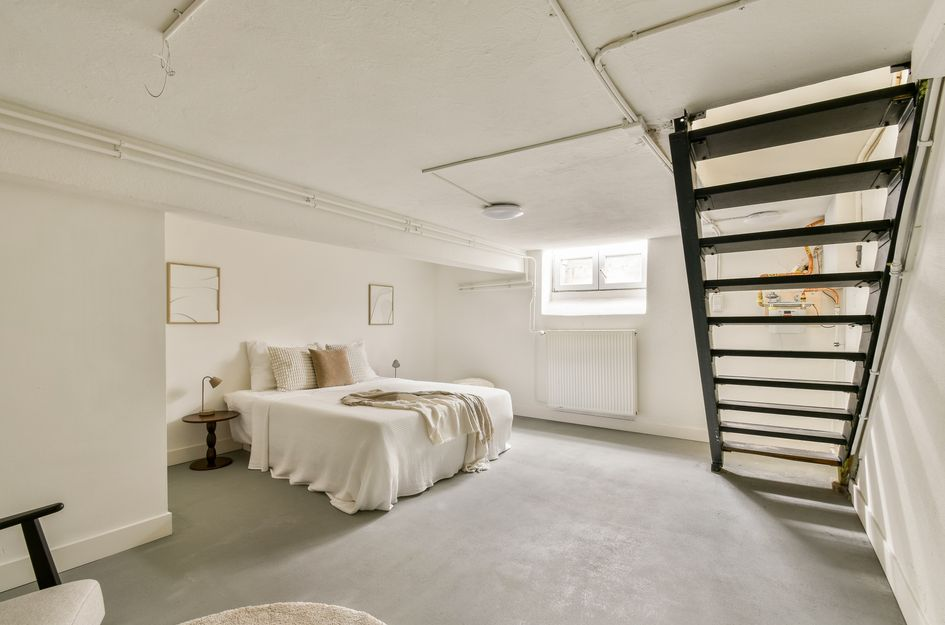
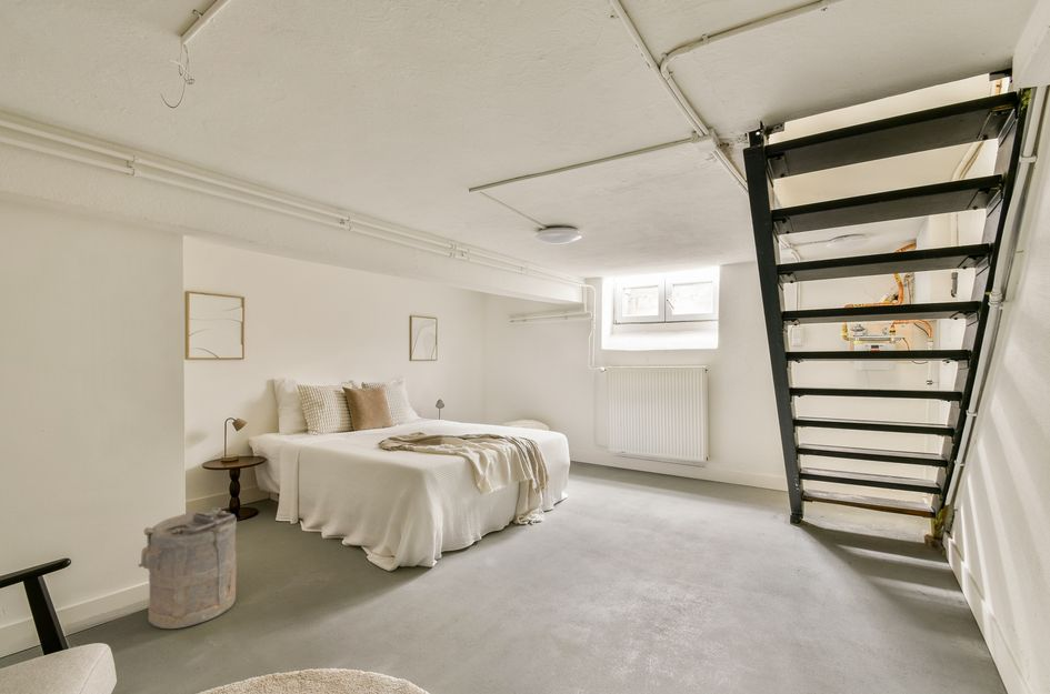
+ laundry hamper [137,506,238,630]
